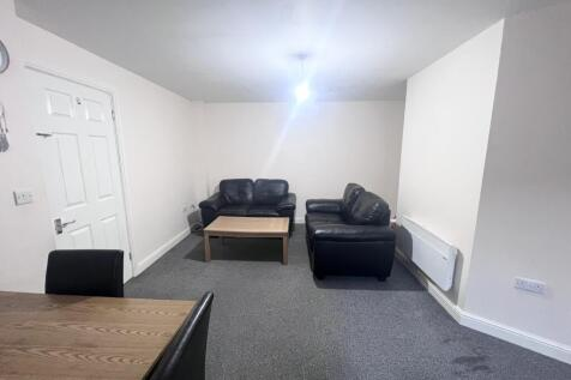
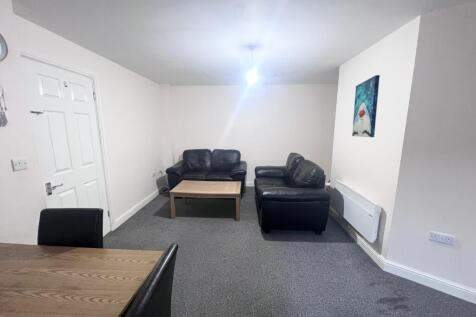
+ wall art [351,74,381,138]
